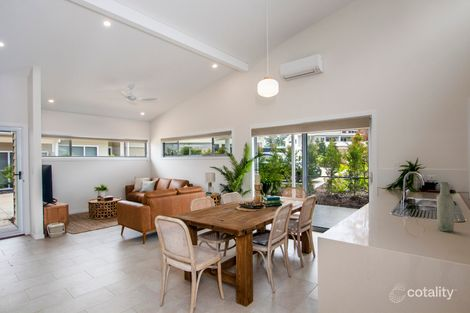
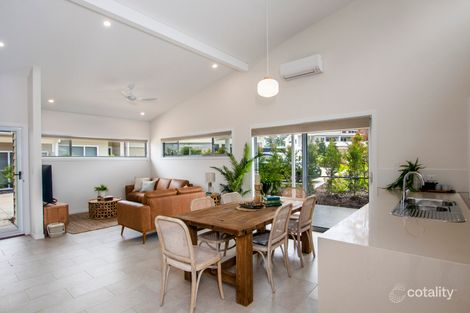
- bottle [436,181,455,233]
